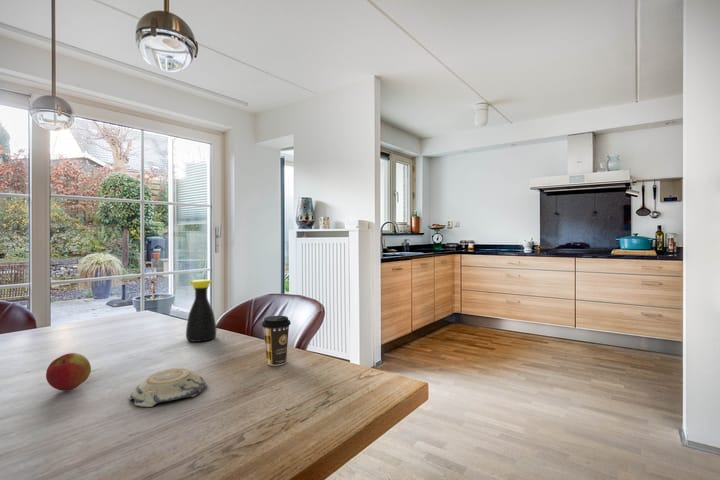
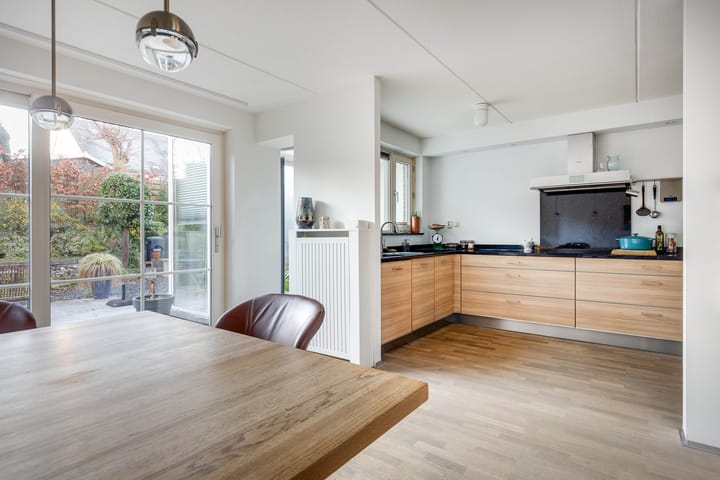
- apple [45,352,92,392]
- bottle [185,279,217,343]
- coffee cup [261,315,292,367]
- decorative bowl [128,367,207,408]
